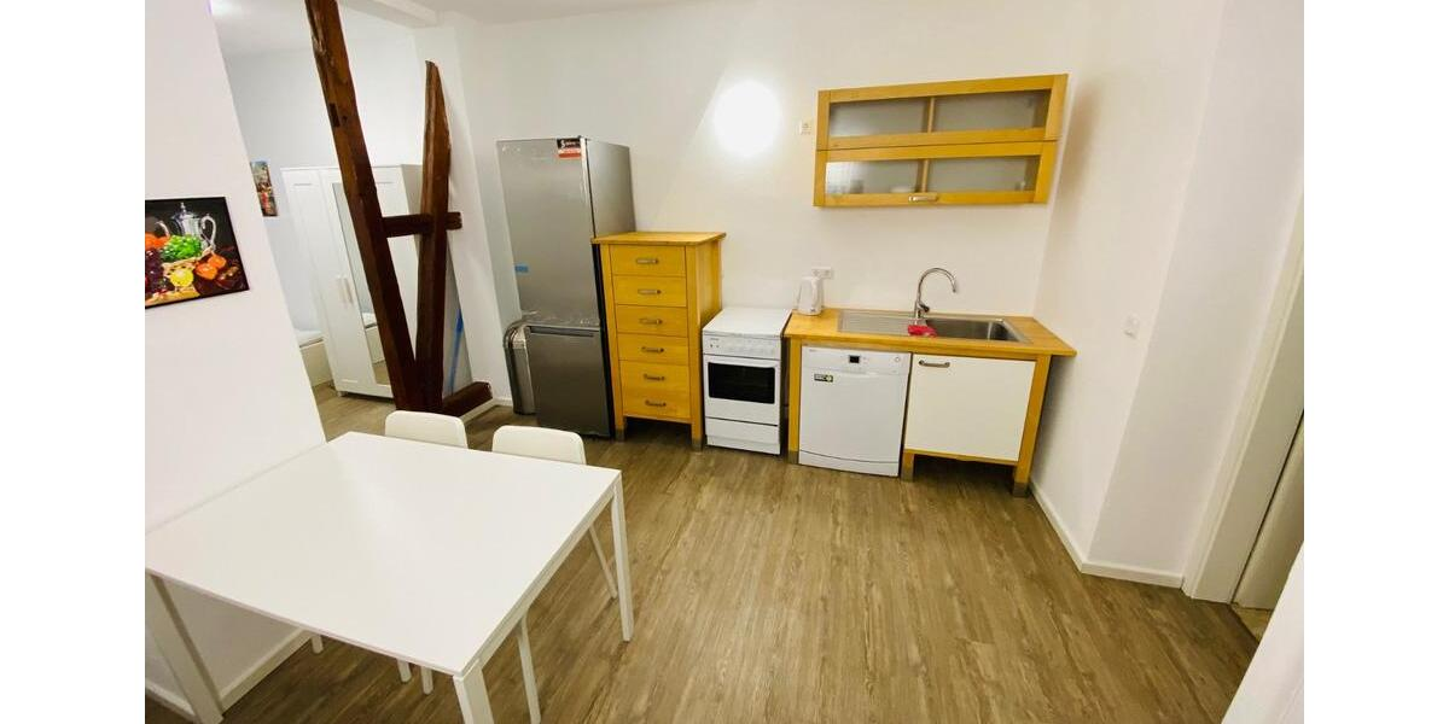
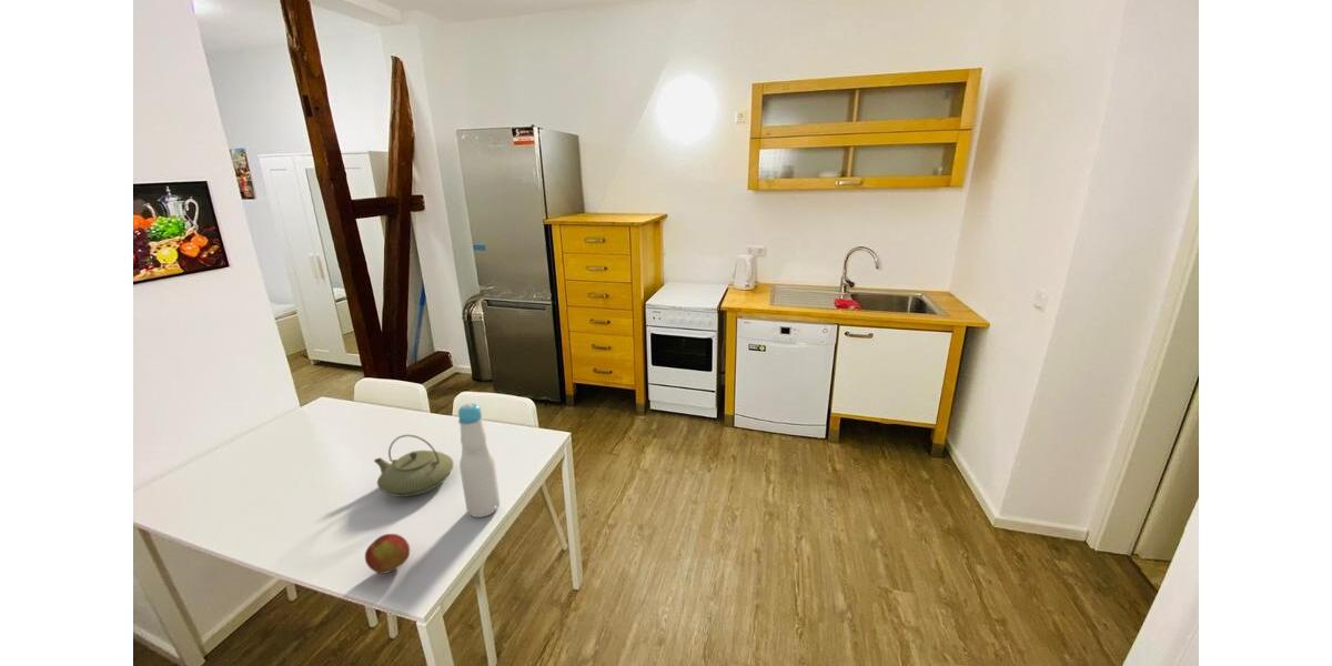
+ teapot [373,434,454,498]
+ apple [364,533,411,575]
+ bottle [457,402,501,518]
